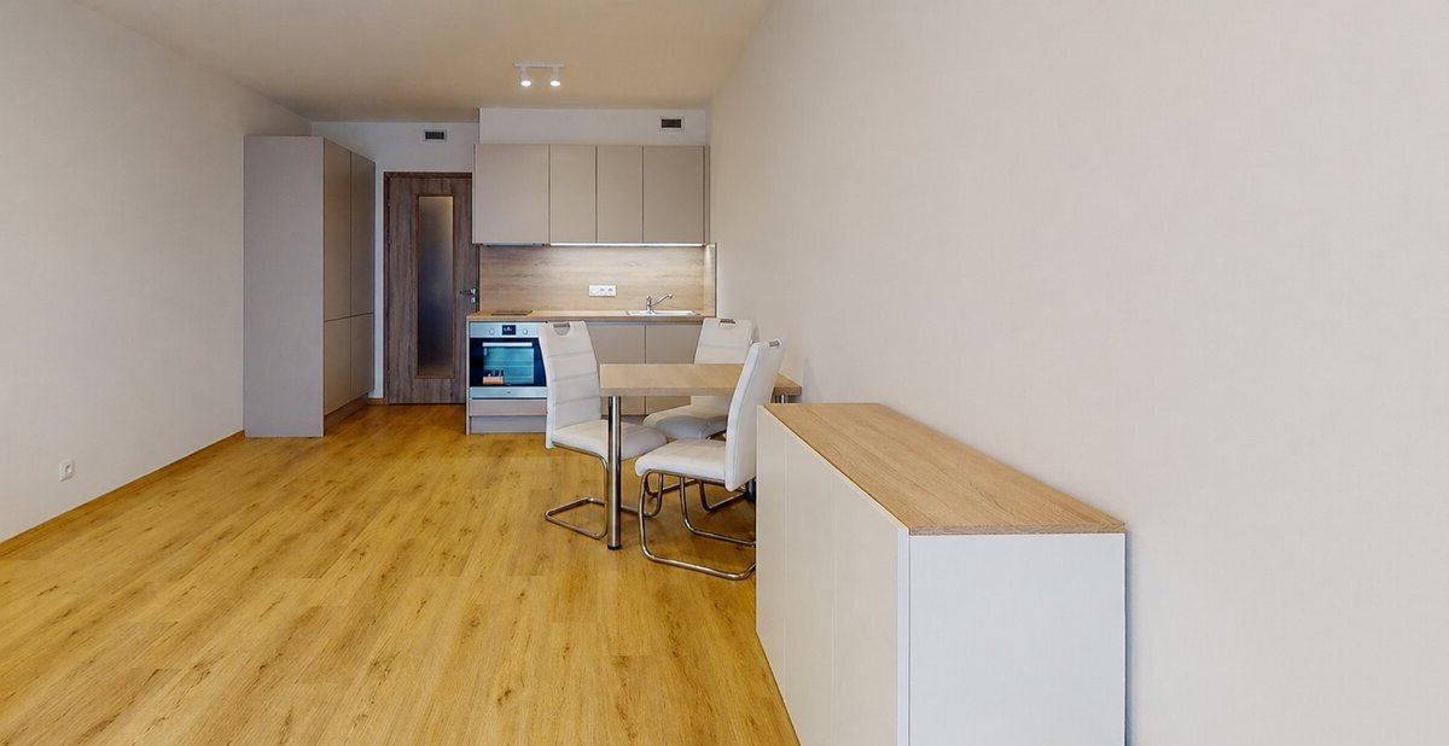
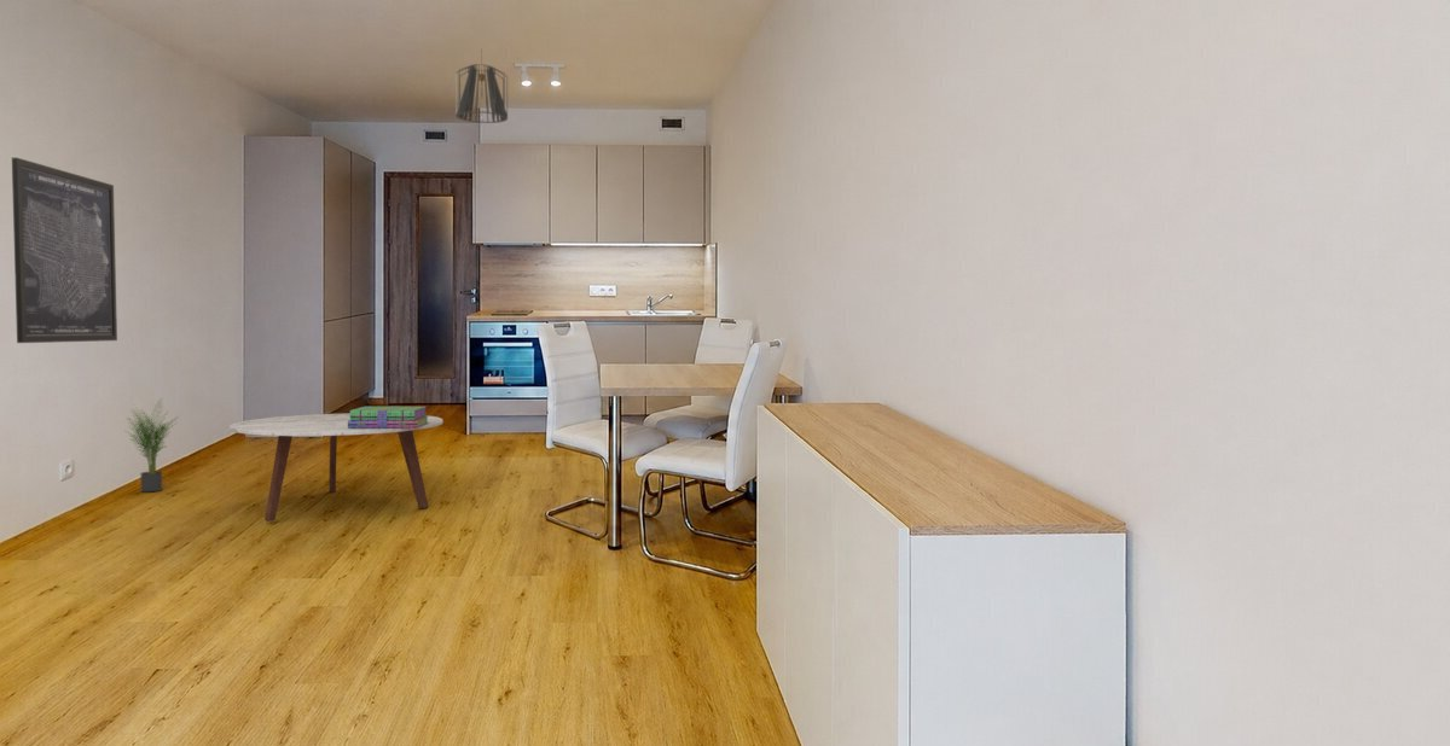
+ pendant light [454,47,509,124]
+ potted plant [126,398,180,494]
+ wall art [11,157,118,344]
+ stack of books [348,404,429,429]
+ coffee table [228,412,445,523]
